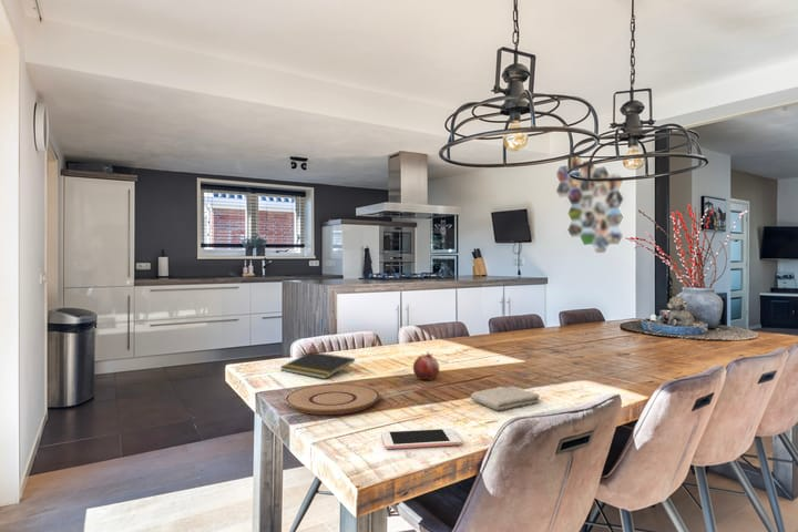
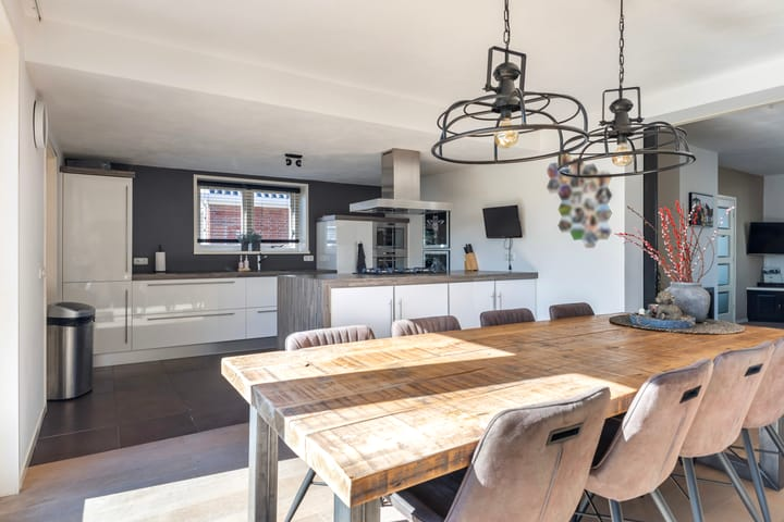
- fruit [412,351,441,381]
- plate [284,383,381,416]
- notepad [279,350,356,380]
- washcloth [470,386,541,411]
- cell phone [380,428,463,450]
